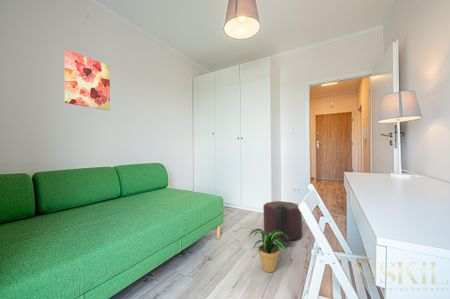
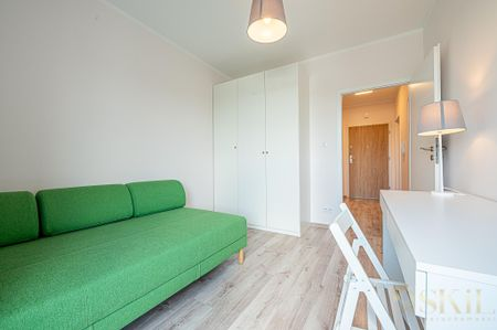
- wall art [63,49,111,112]
- ottoman [262,200,303,249]
- potted plant [248,228,288,273]
